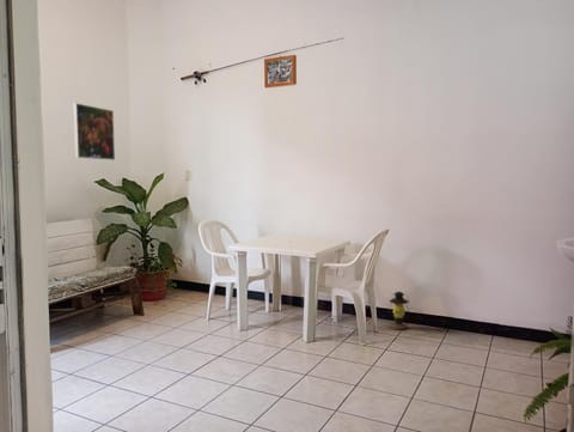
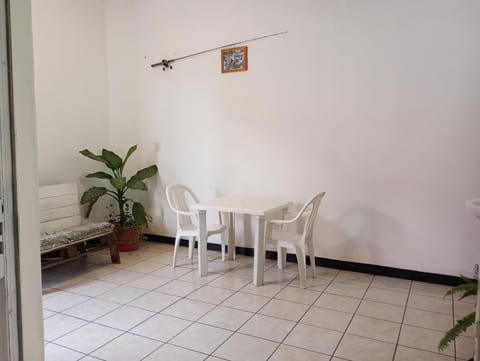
- lantern [387,290,411,331]
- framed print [72,102,116,162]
